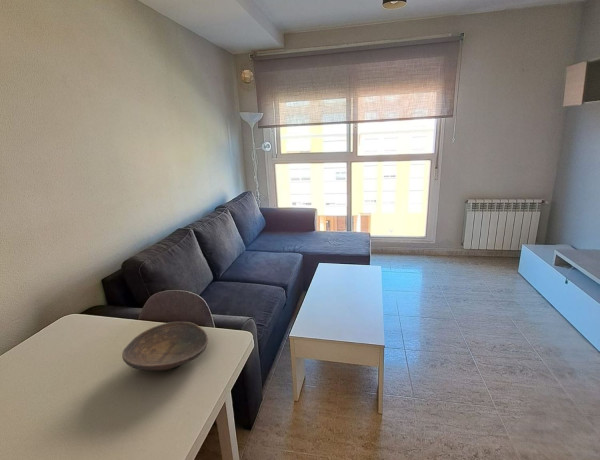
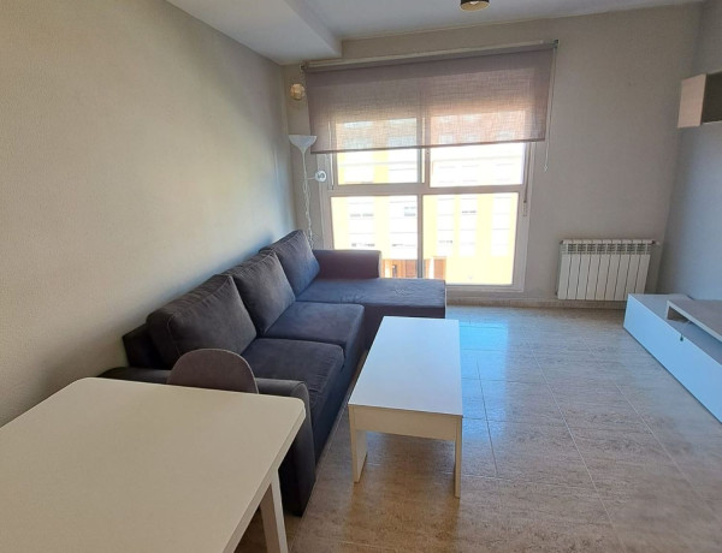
- decorative bowl [121,321,209,371]
